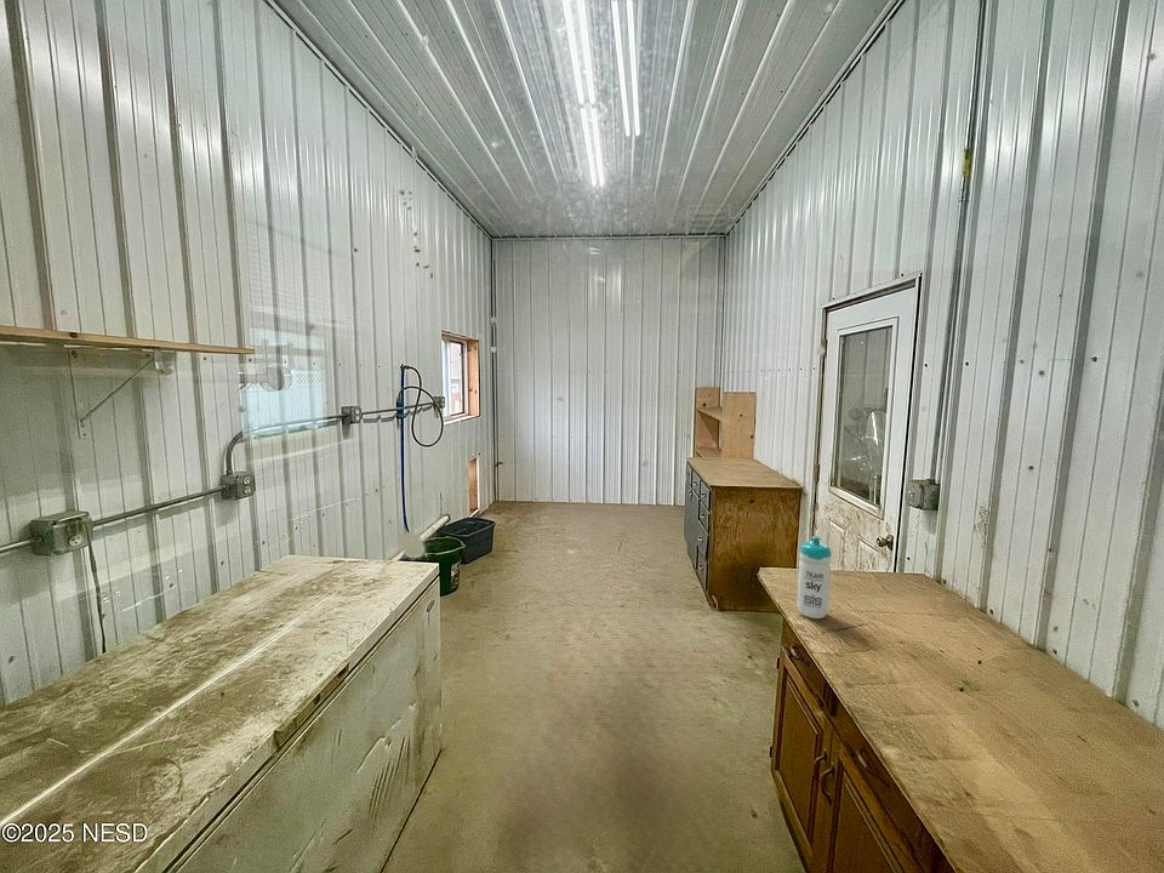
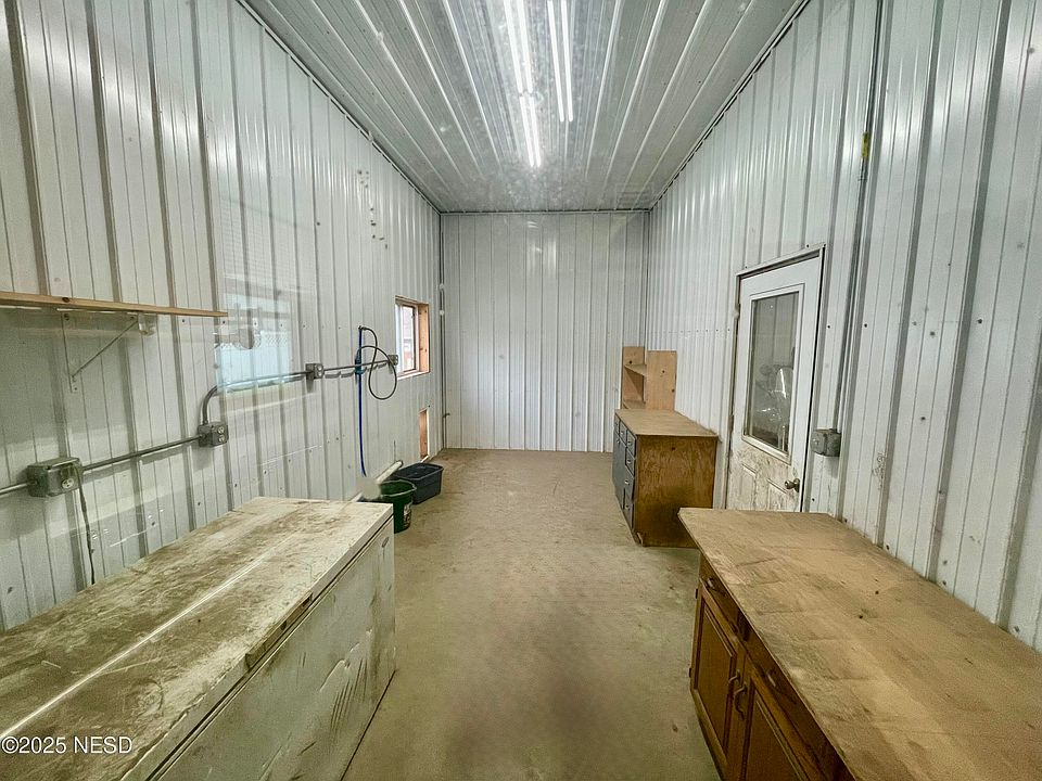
- water bottle [795,535,833,620]
